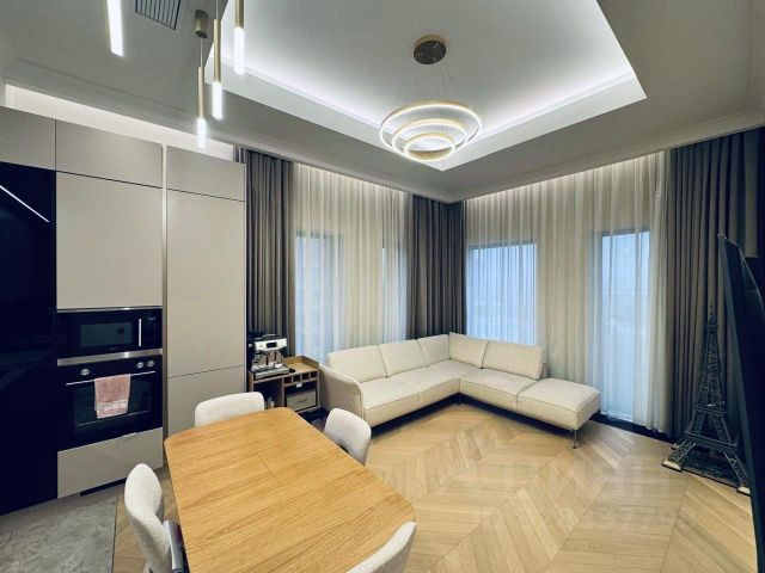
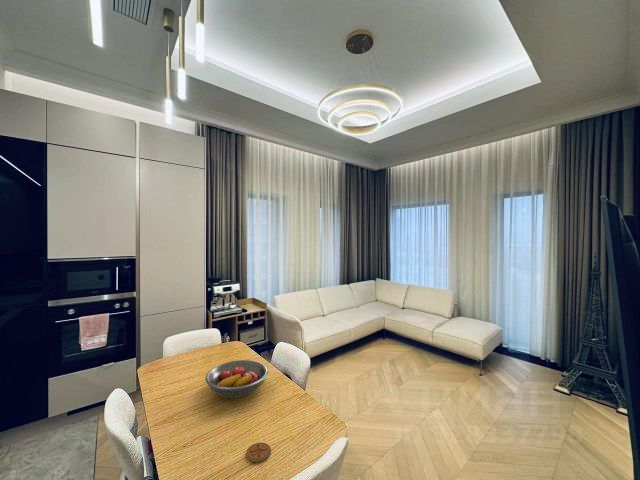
+ fruit bowl [204,359,269,399]
+ coaster [245,441,272,463]
